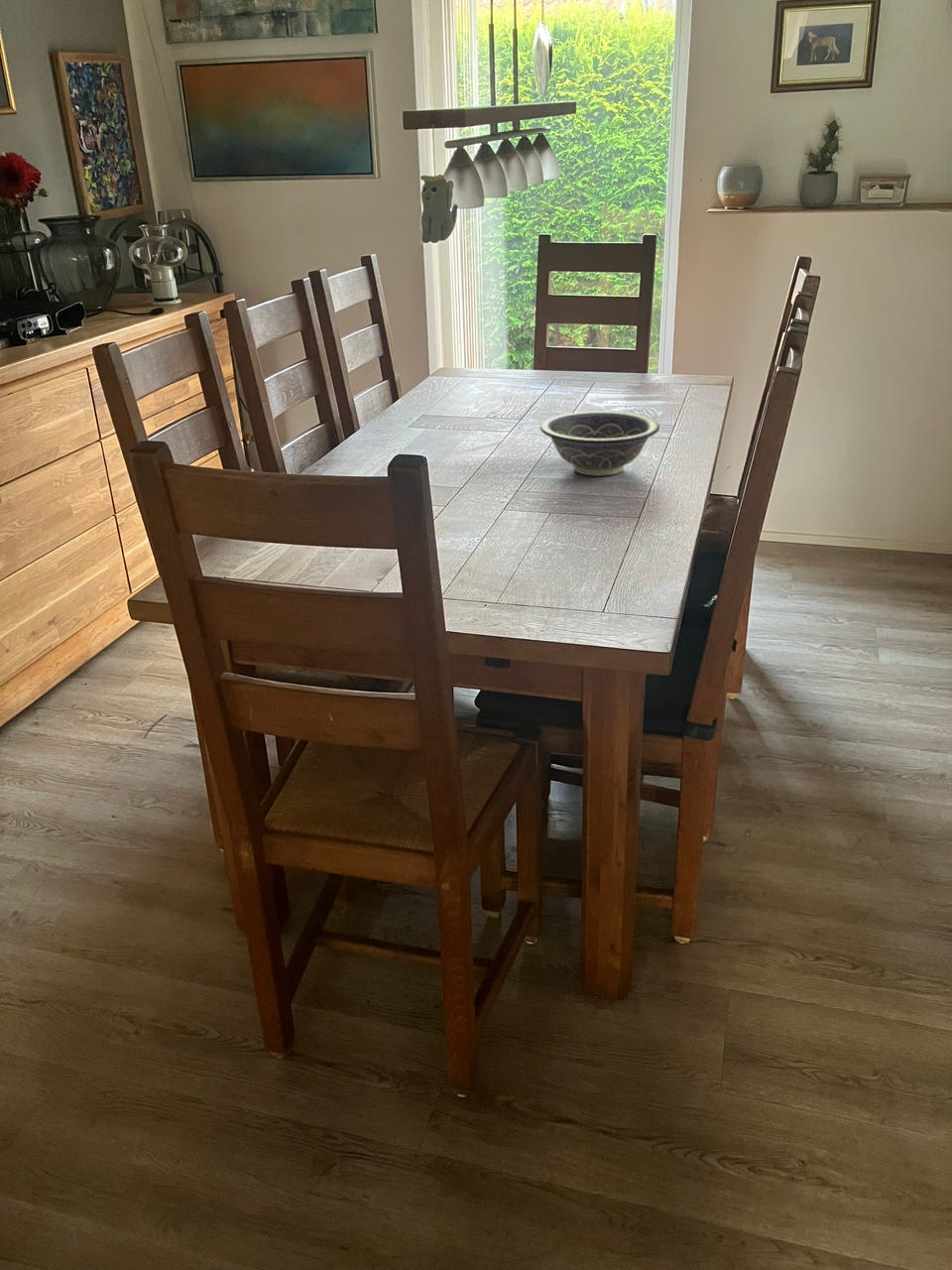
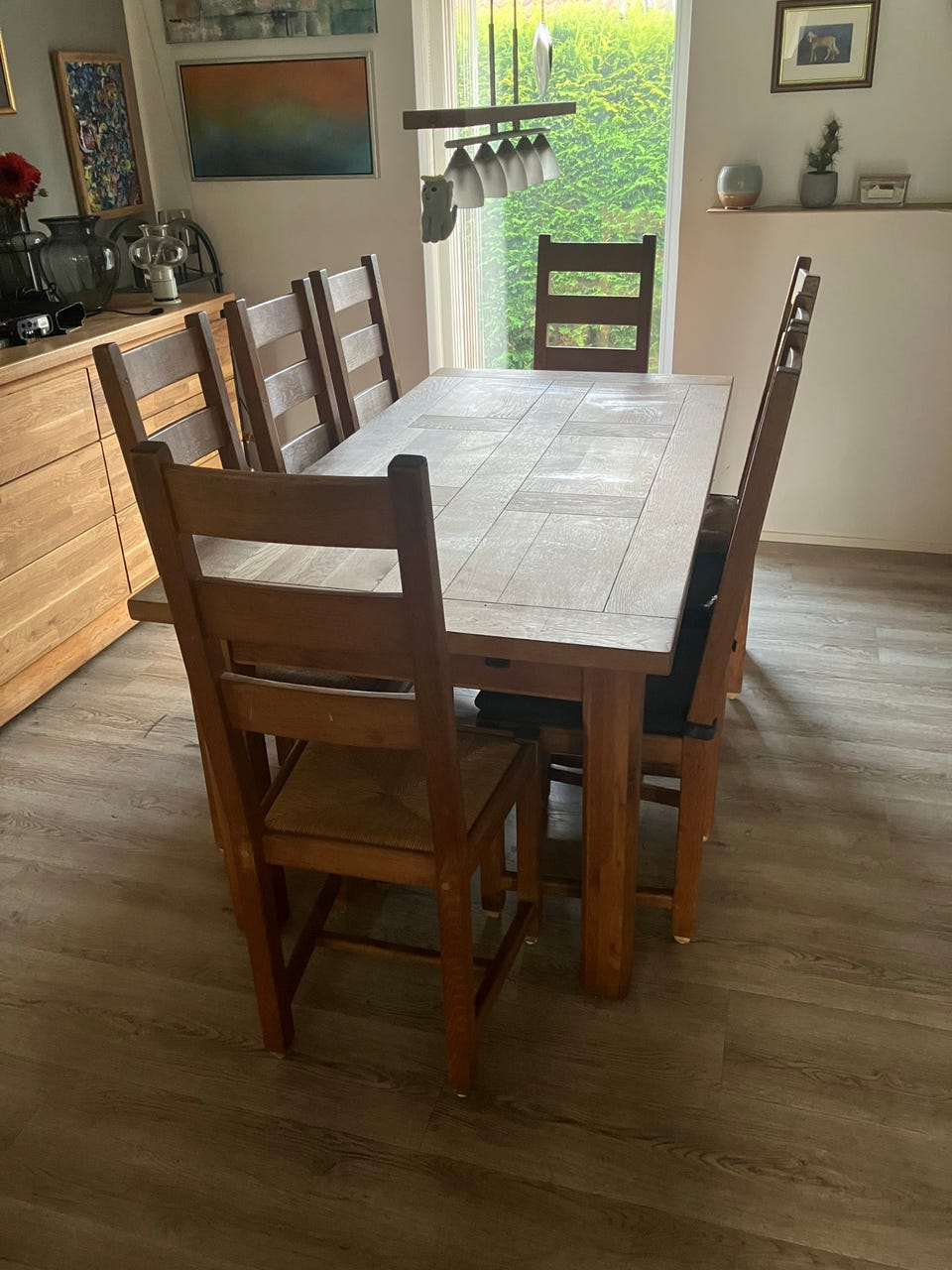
- decorative bowl [539,410,660,477]
